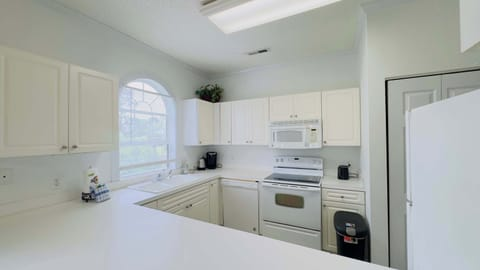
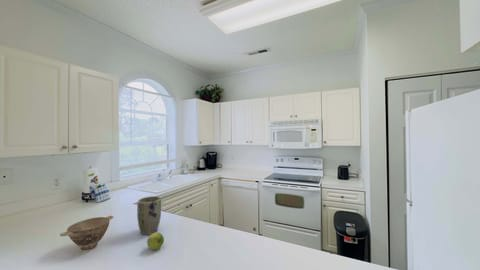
+ bowl [59,215,114,251]
+ apple [146,231,165,250]
+ plant pot [136,195,162,236]
